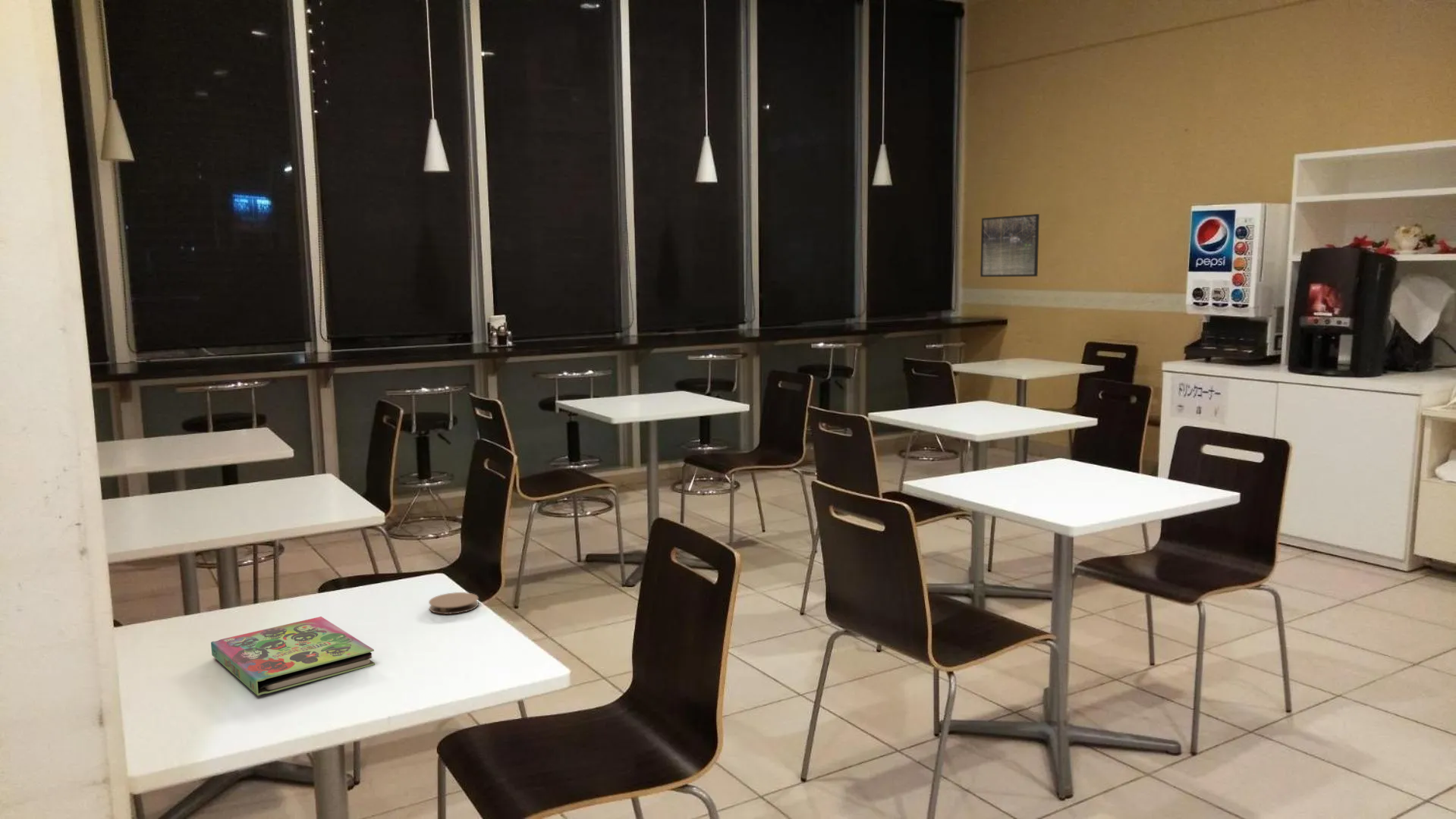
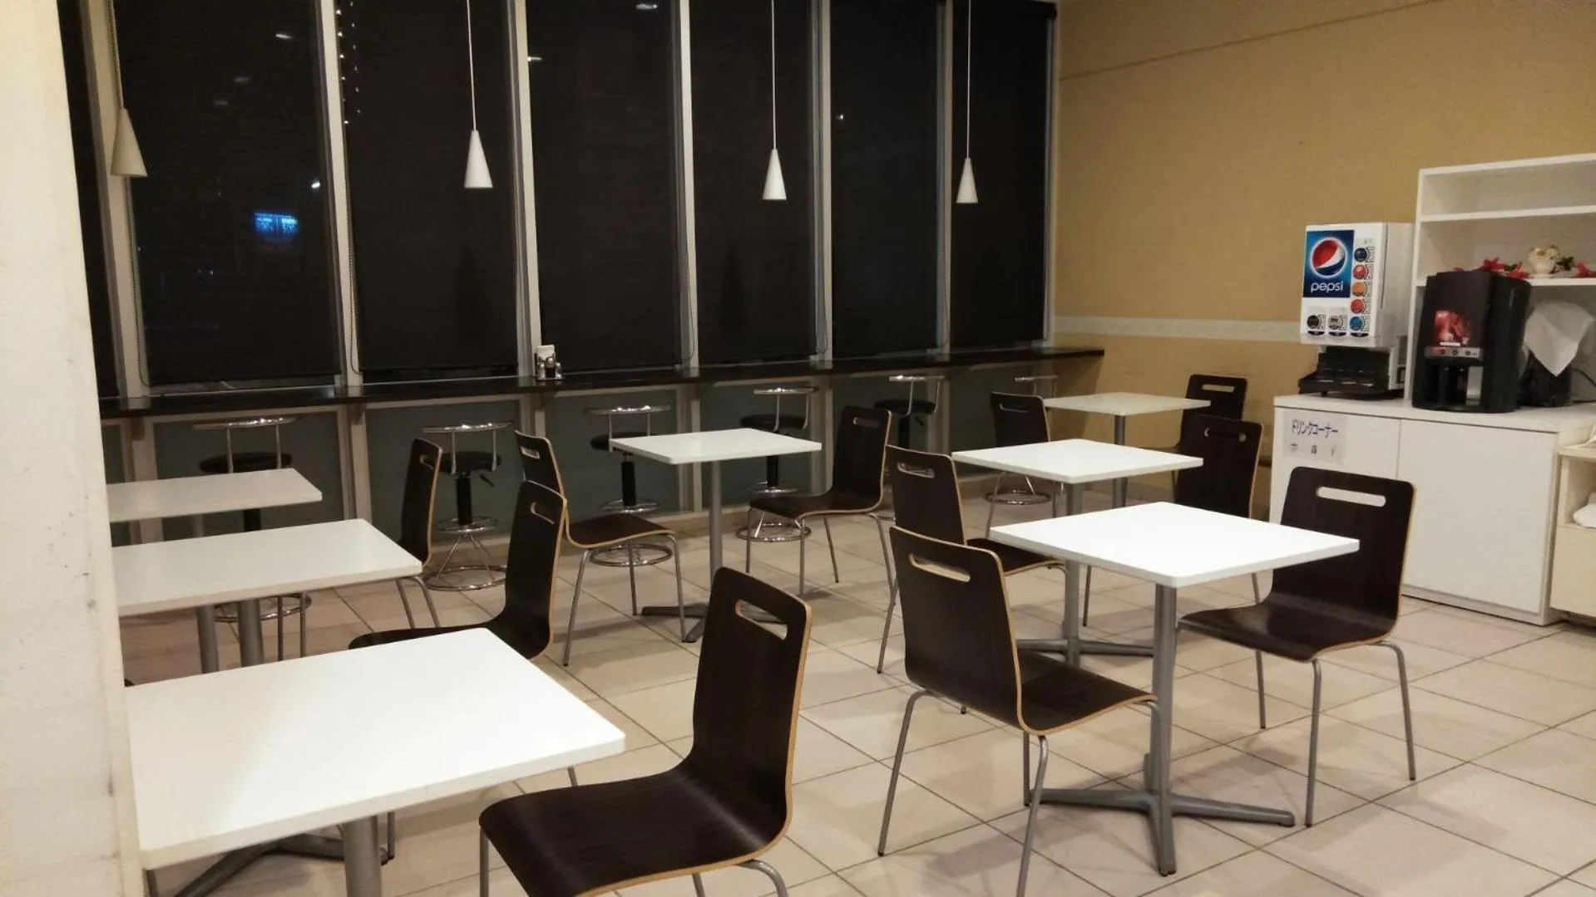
- book [210,616,376,696]
- coaster [428,591,480,615]
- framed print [980,213,1040,278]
